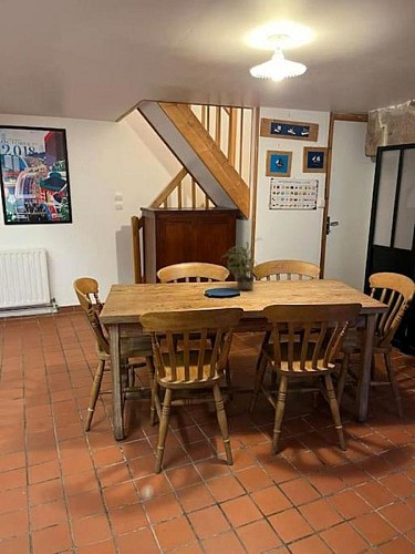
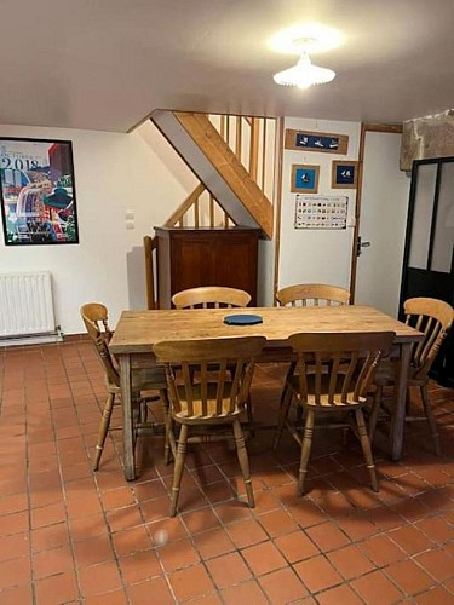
- potted plant [219,237,263,290]
